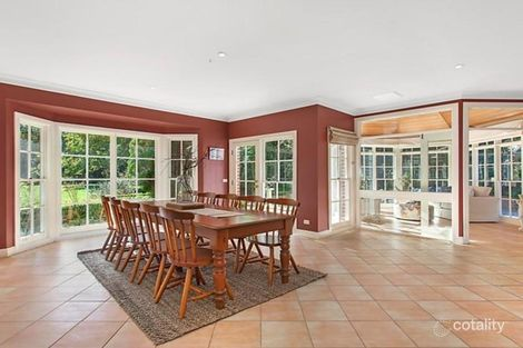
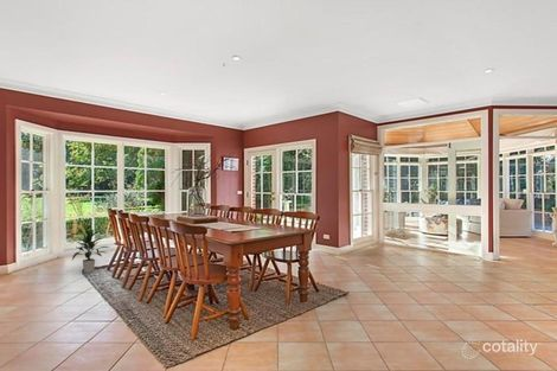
+ indoor plant [70,228,109,274]
